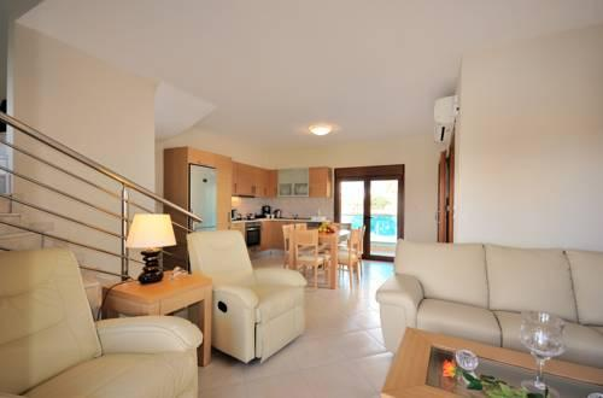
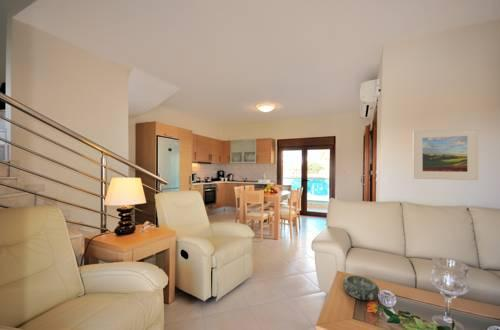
+ decorative bowl [342,275,380,301]
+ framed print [412,126,480,181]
